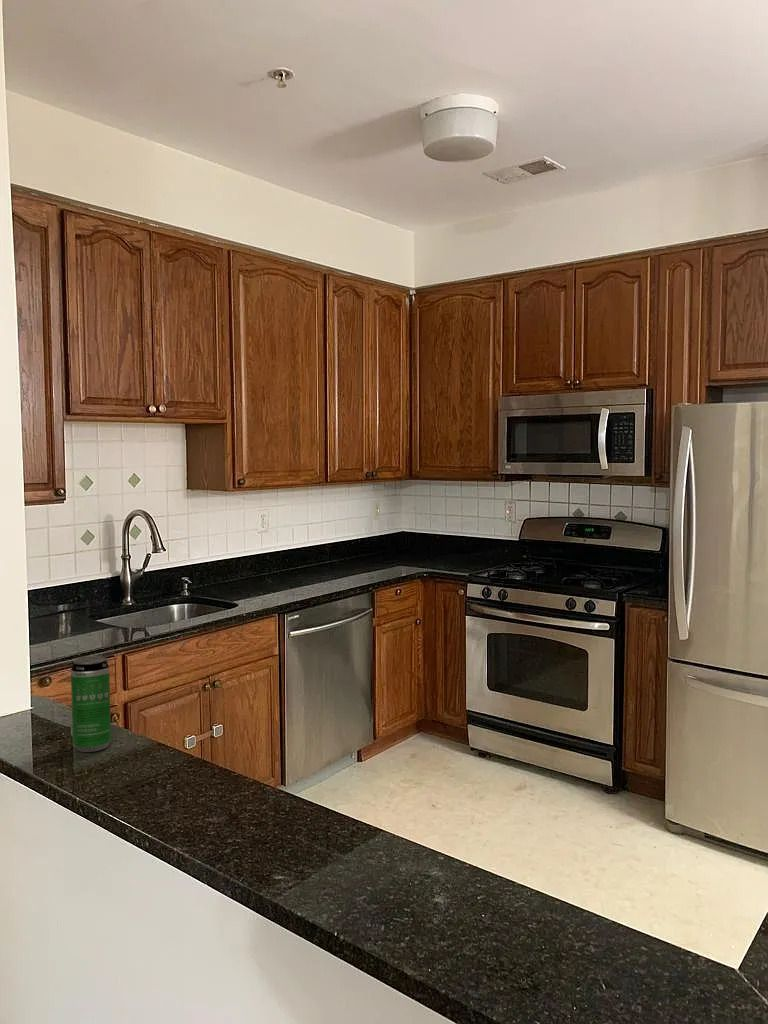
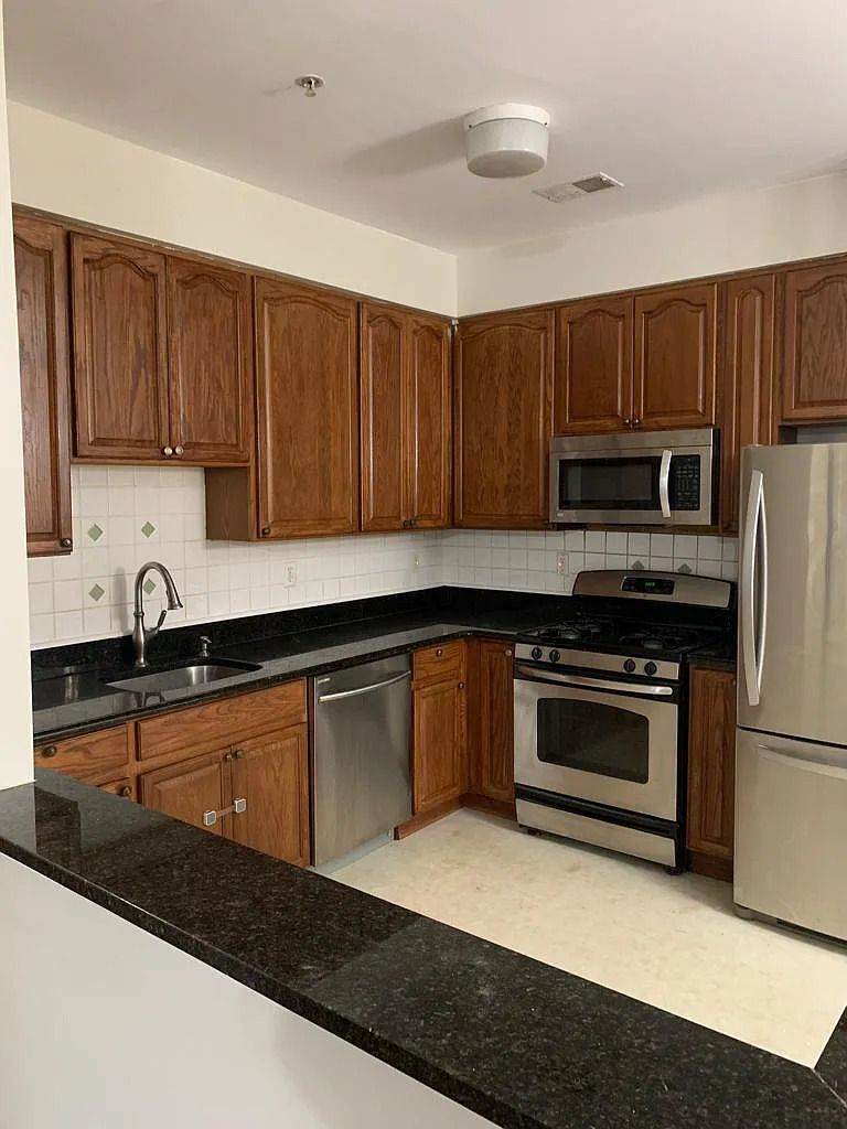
- beverage can [70,654,112,753]
